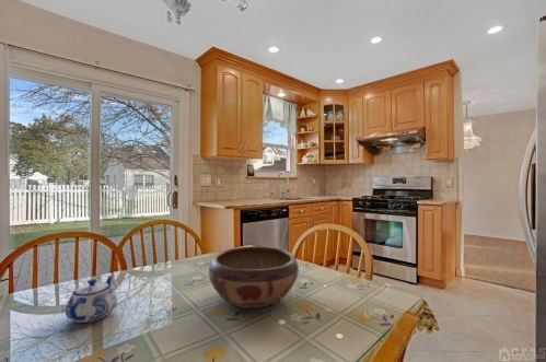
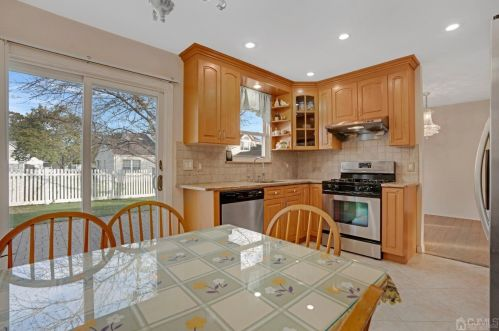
- decorative bowl [208,245,300,310]
- teapot [65,273,118,324]
